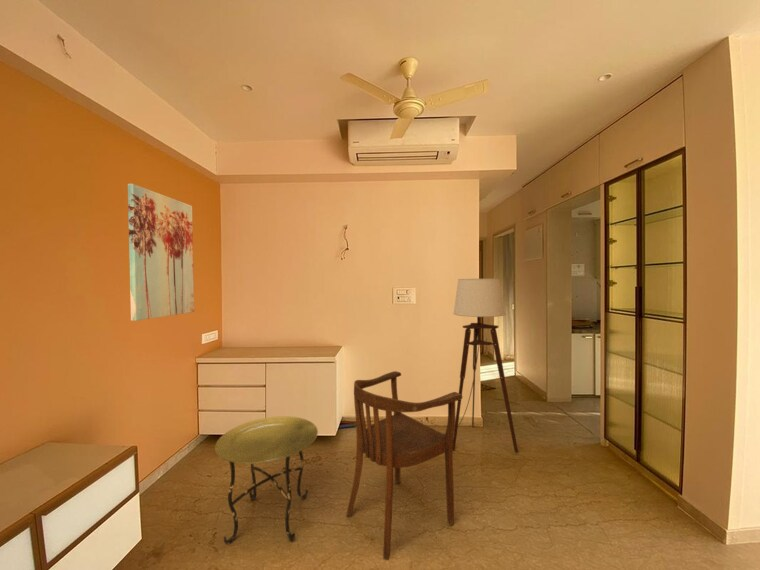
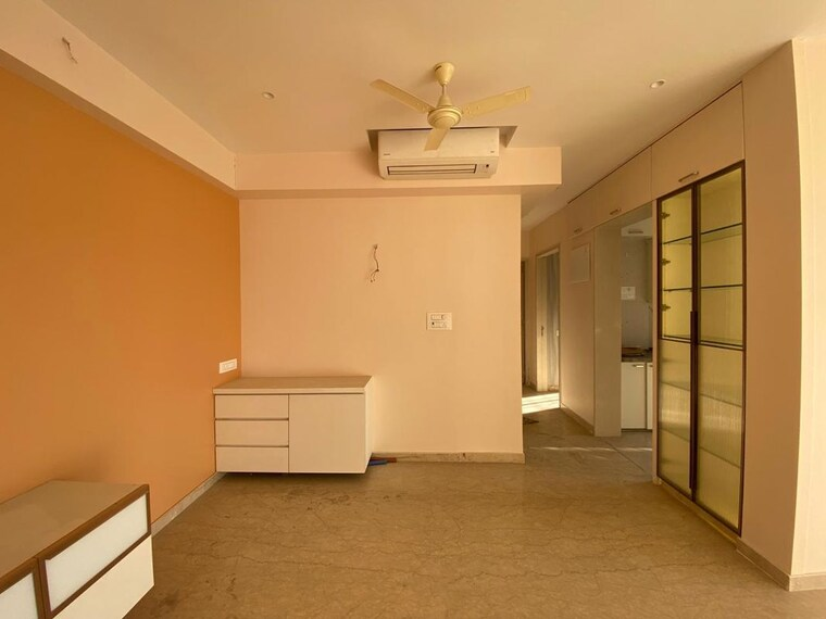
- armchair [345,370,463,561]
- side table [214,415,319,545]
- floor lamp [442,277,519,454]
- wall art [127,183,195,322]
